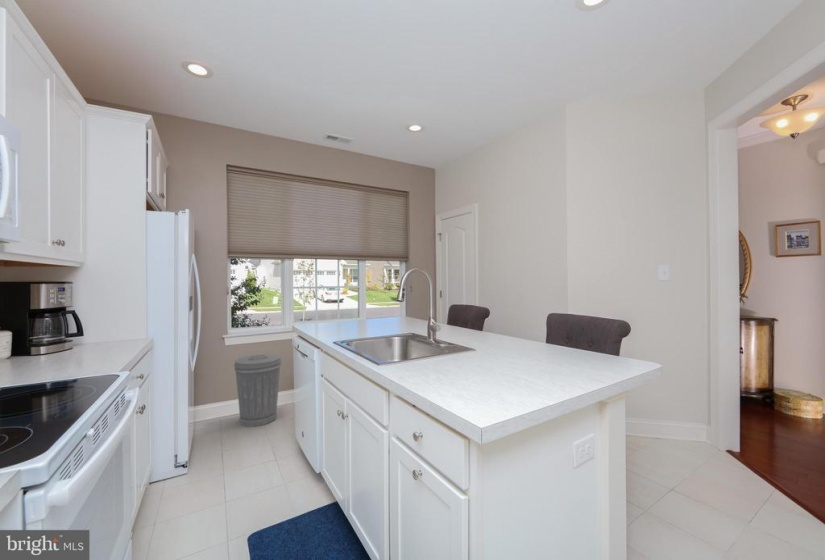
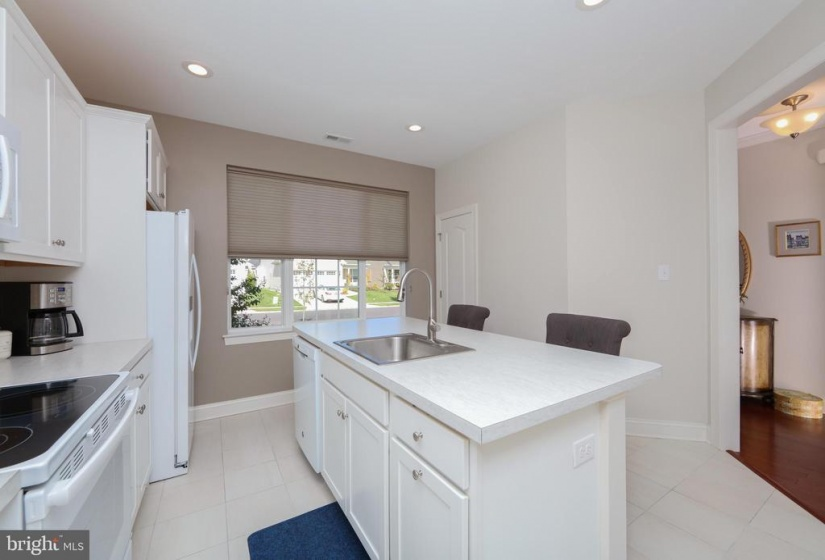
- trash can [233,353,282,428]
